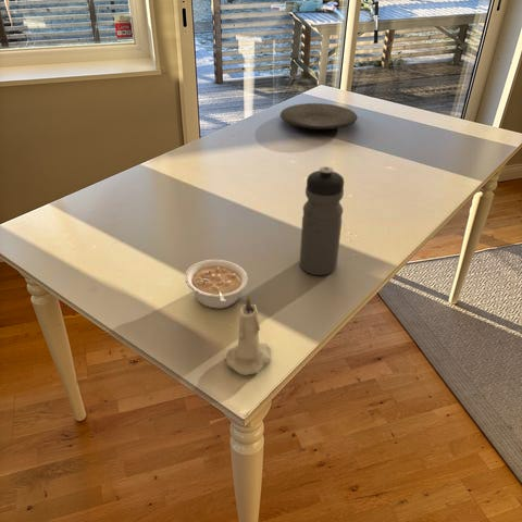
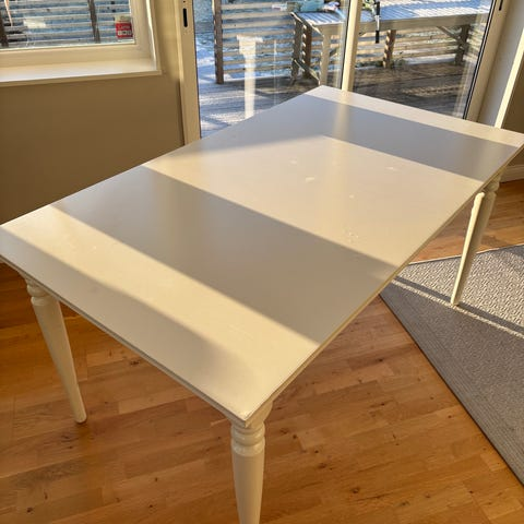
- candle [225,295,272,376]
- legume [184,259,249,310]
- plate [279,102,359,130]
- water bottle [299,165,345,276]
